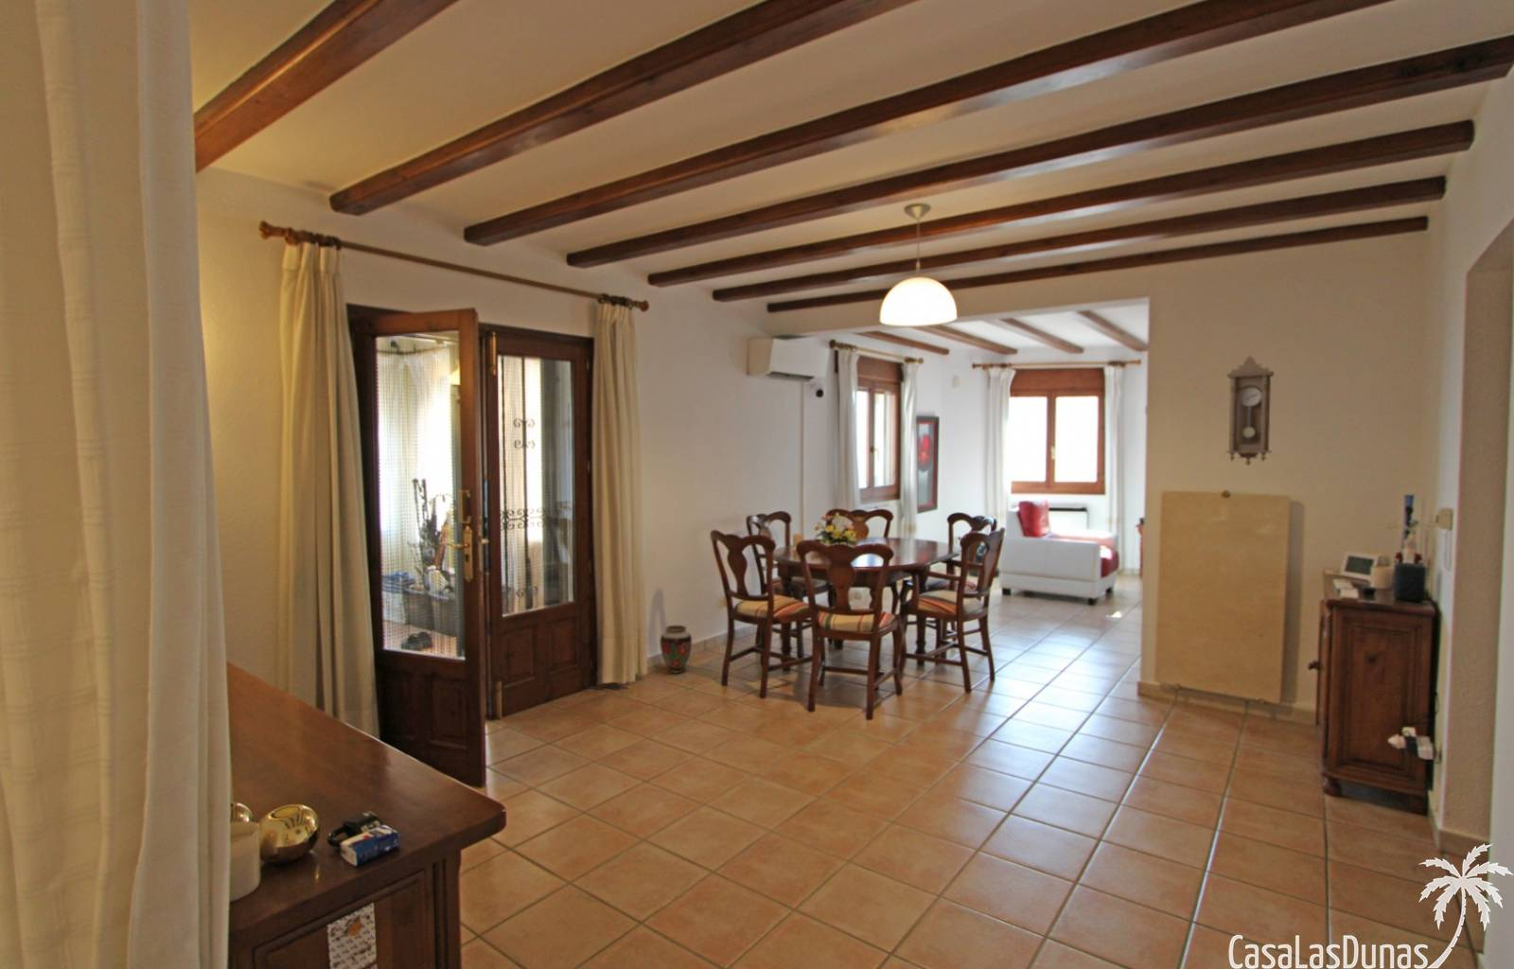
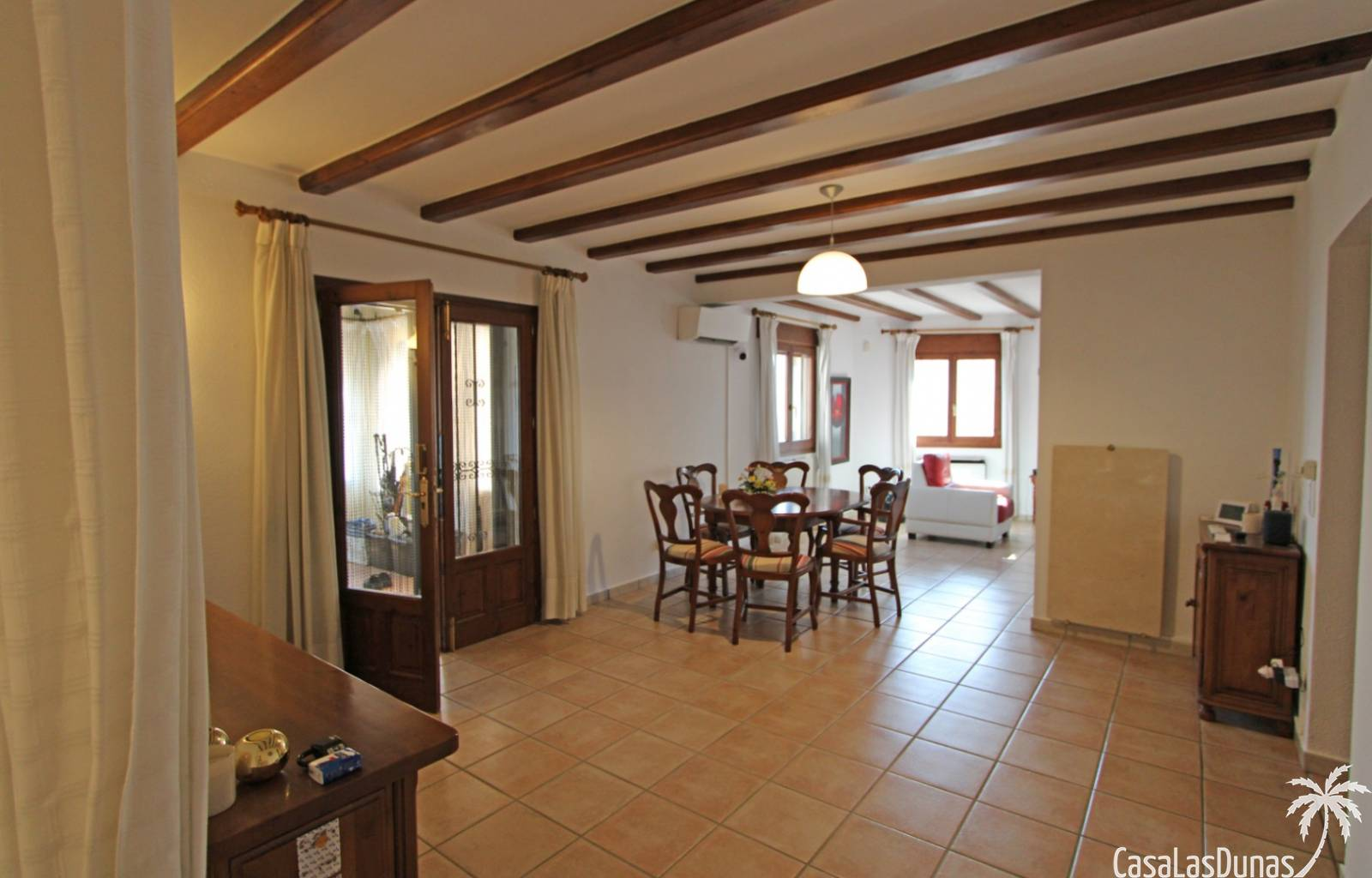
- pendulum clock [1225,355,1276,467]
- vase [659,625,693,673]
